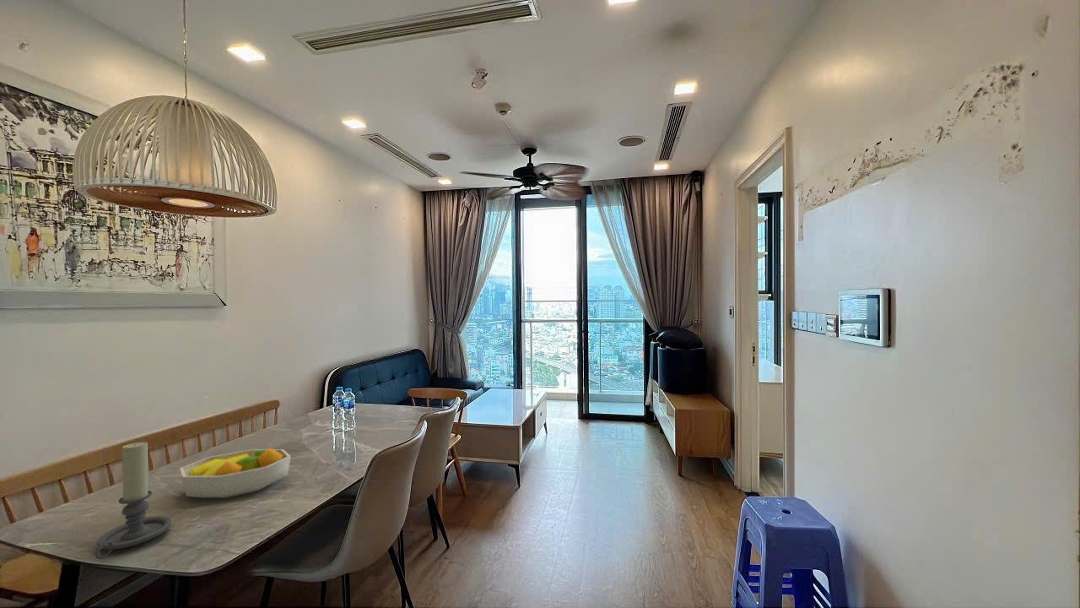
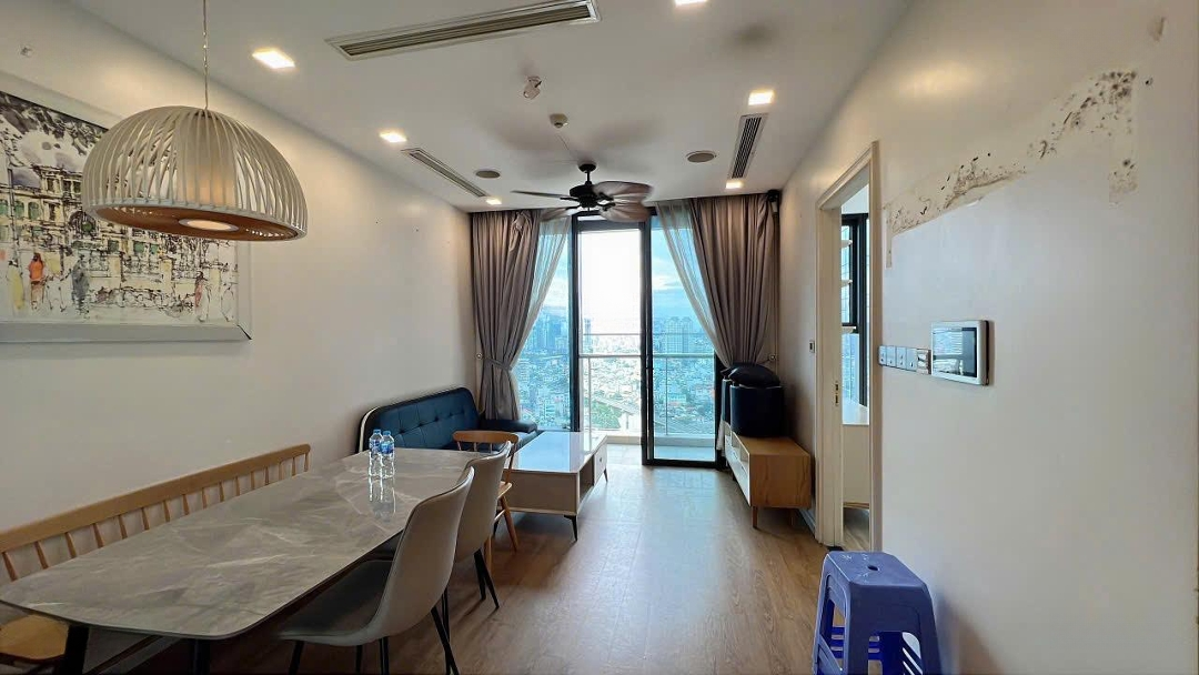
- fruit bowl [179,447,292,499]
- candle holder [95,441,172,560]
